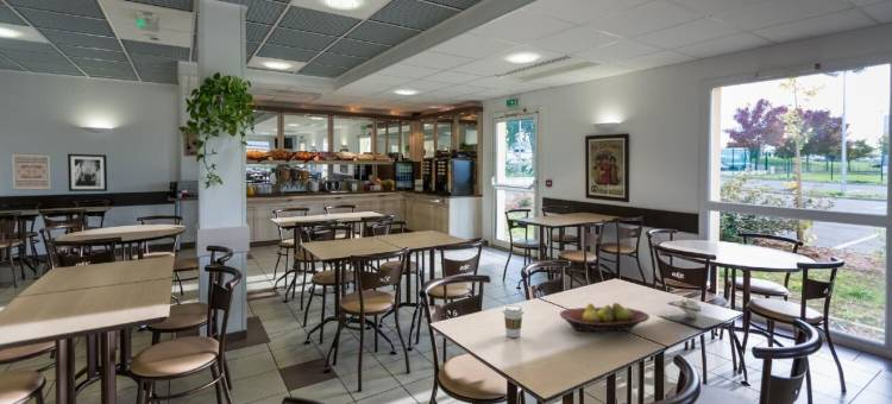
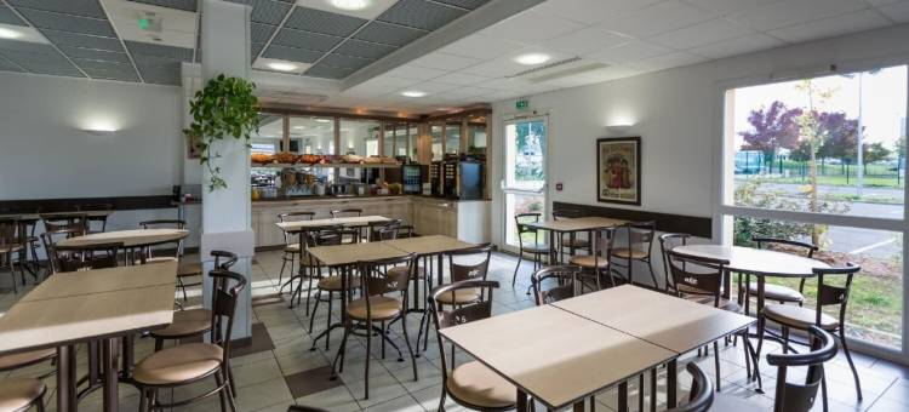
- wall art [67,153,108,192]
- coffee cup [502,304,526,339]
- fruit bowl [559,302,651,334]
- wall art [11,152,51,191]
- napkin holder [658,297,728,329]
